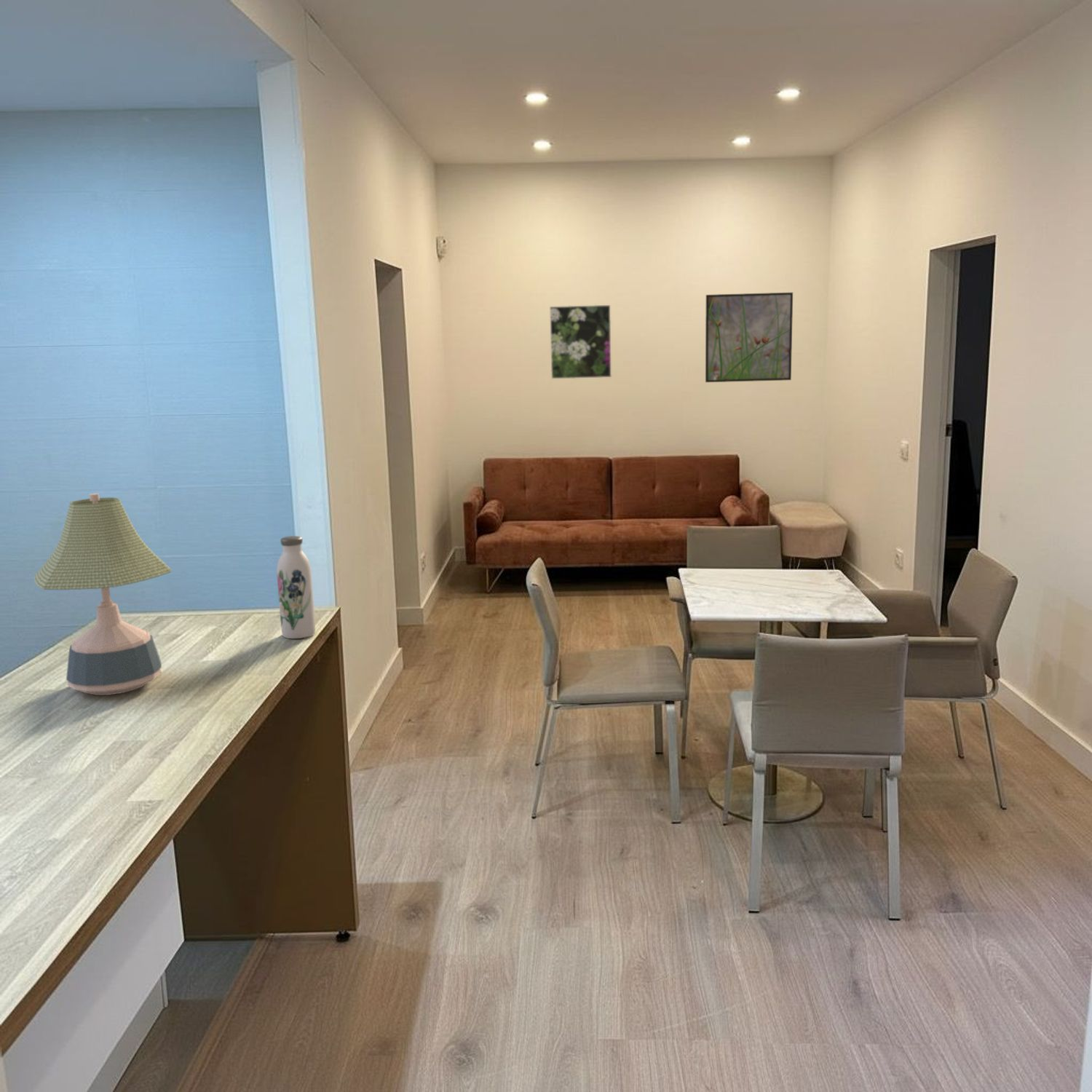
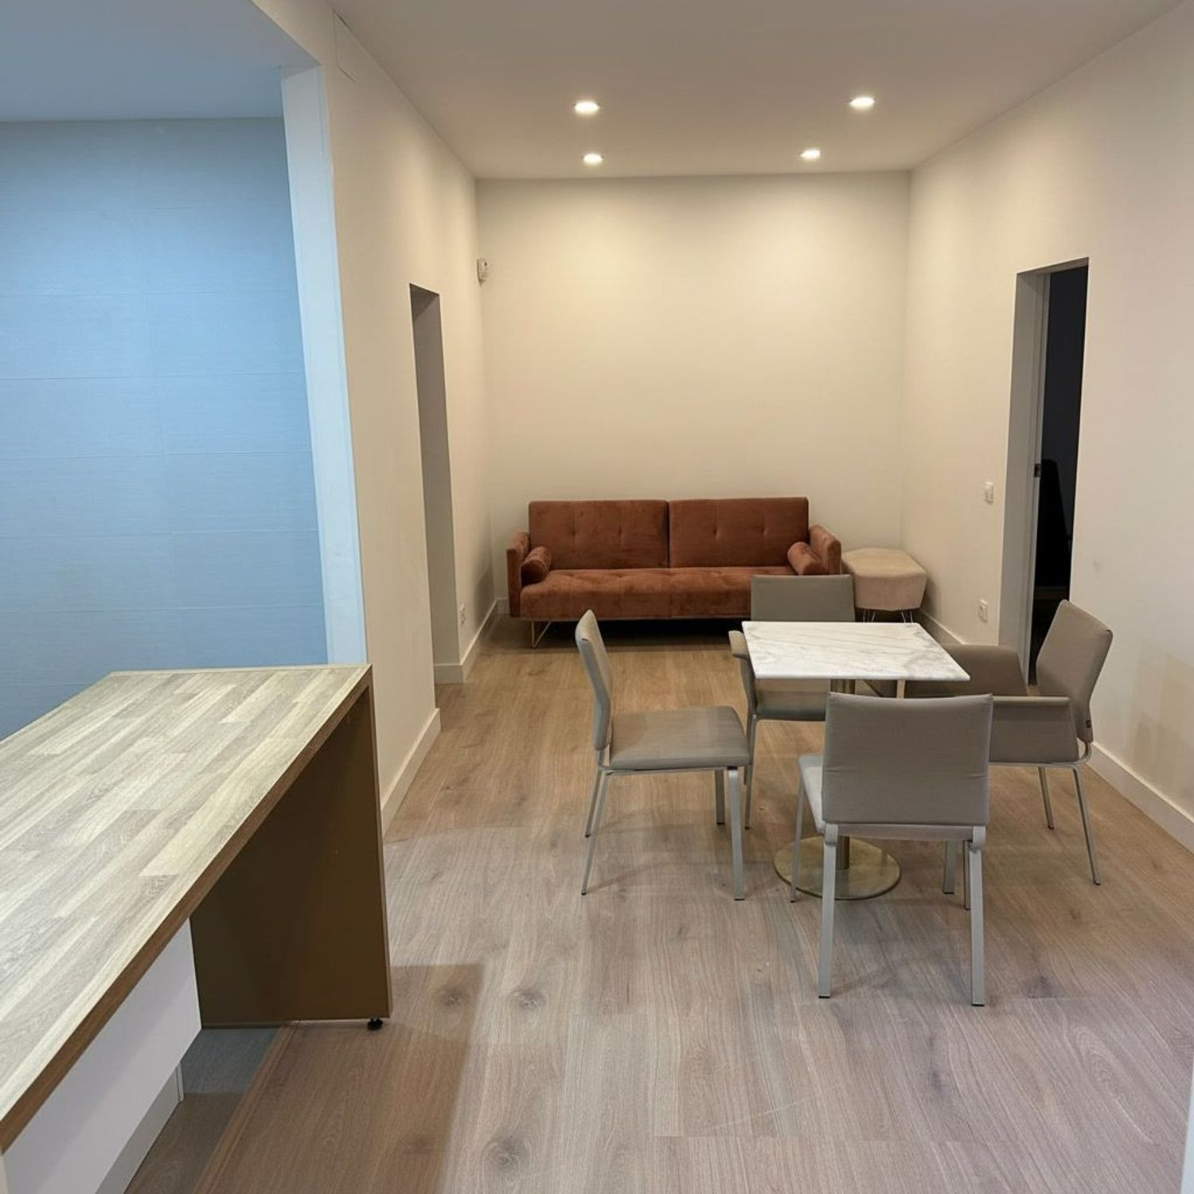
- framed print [549,304,612,379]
- water bottle [276,535,316,639]
- desk lamp [33,493,173,696]
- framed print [705,292,794,383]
